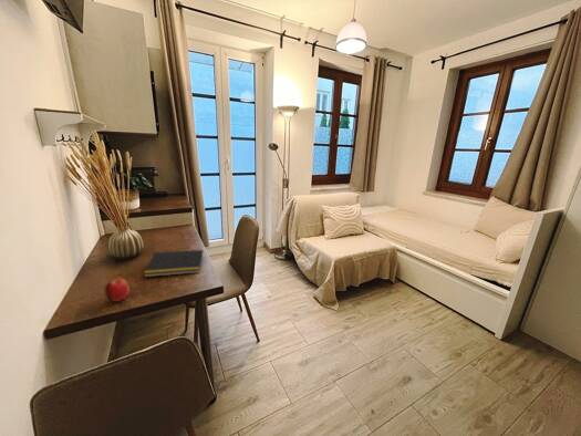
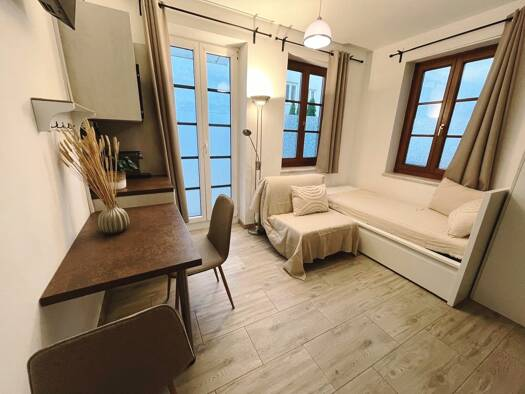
- notepad [143,249,204,278]
- fruit [103,277,131,302]
